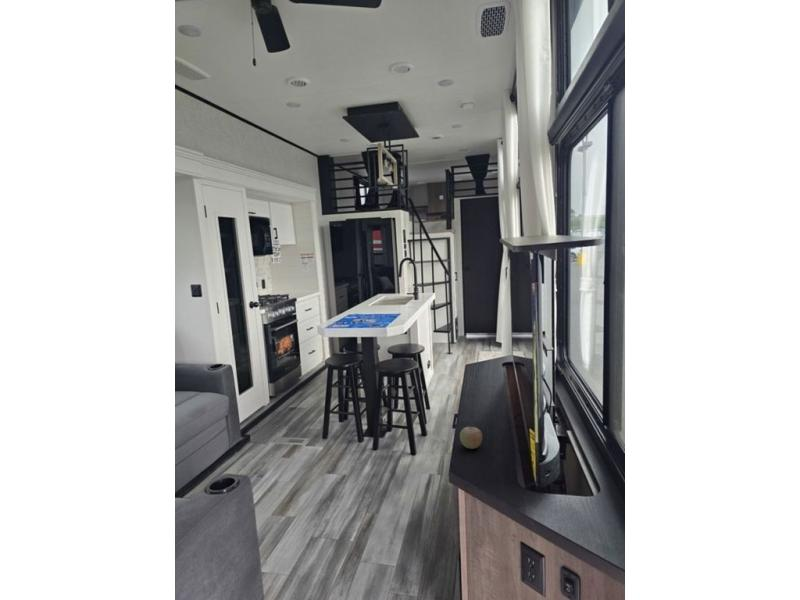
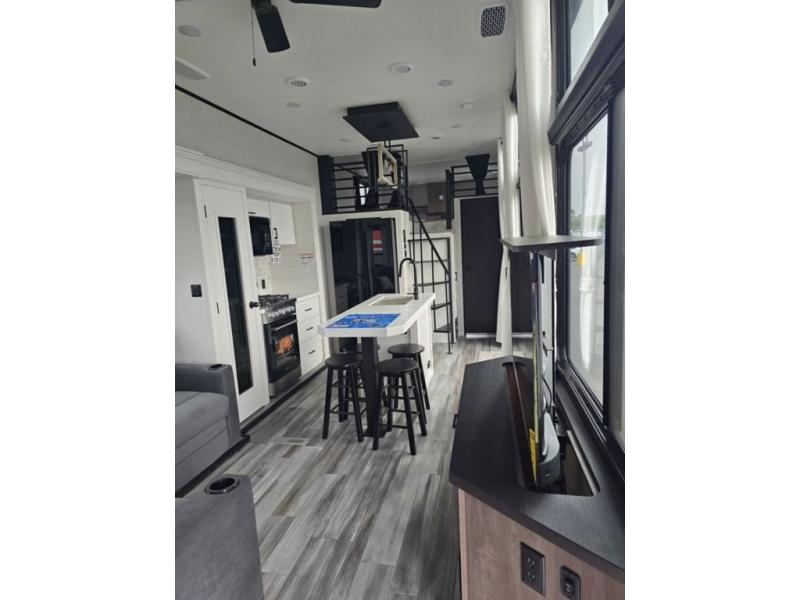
- fruit [459,424,483,450]
